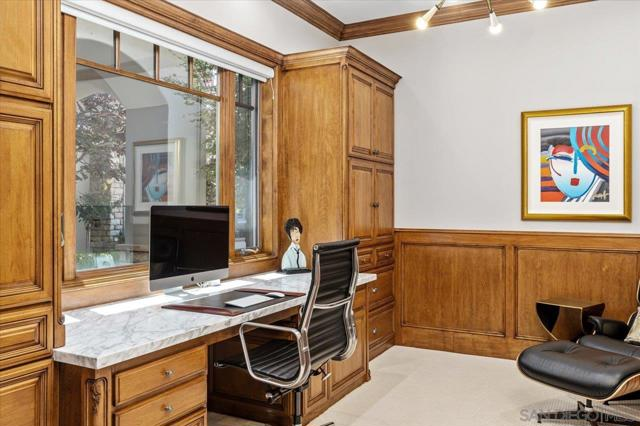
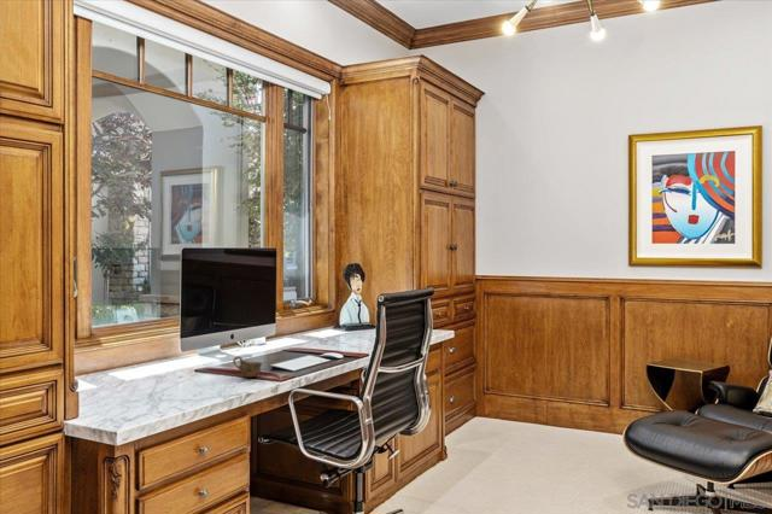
+ cup [232,355,263,379]
